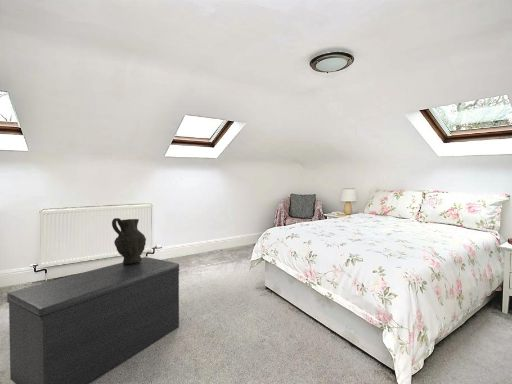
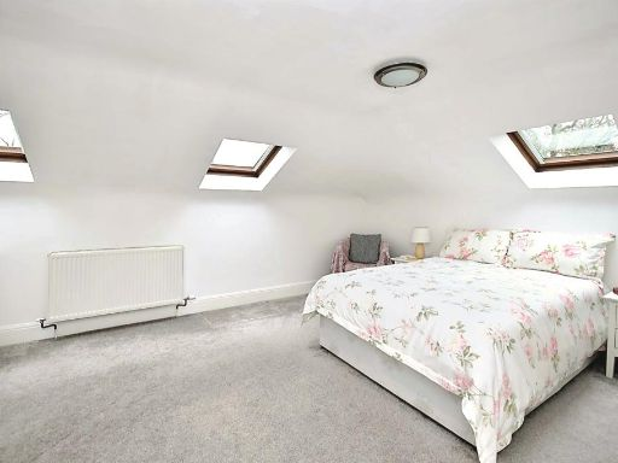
- decorative vase [111,217,147,264]
- bench [6,256,180,384]
